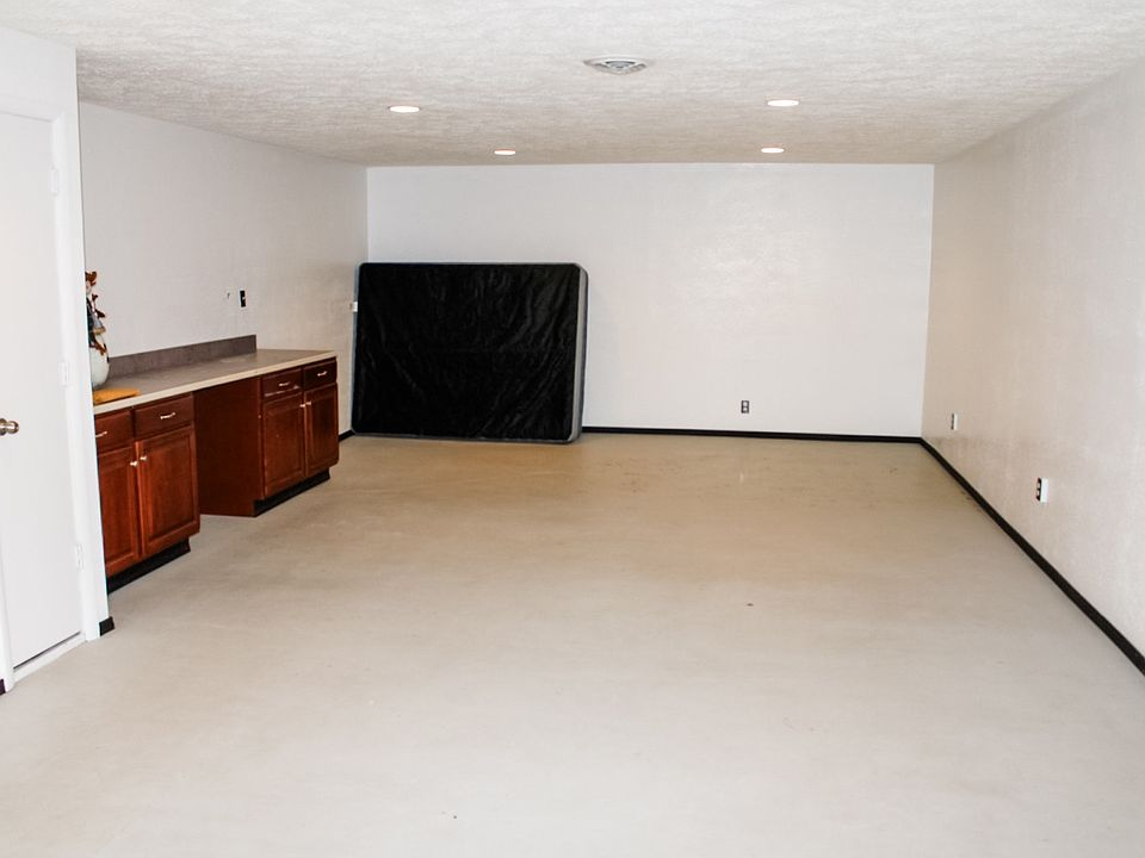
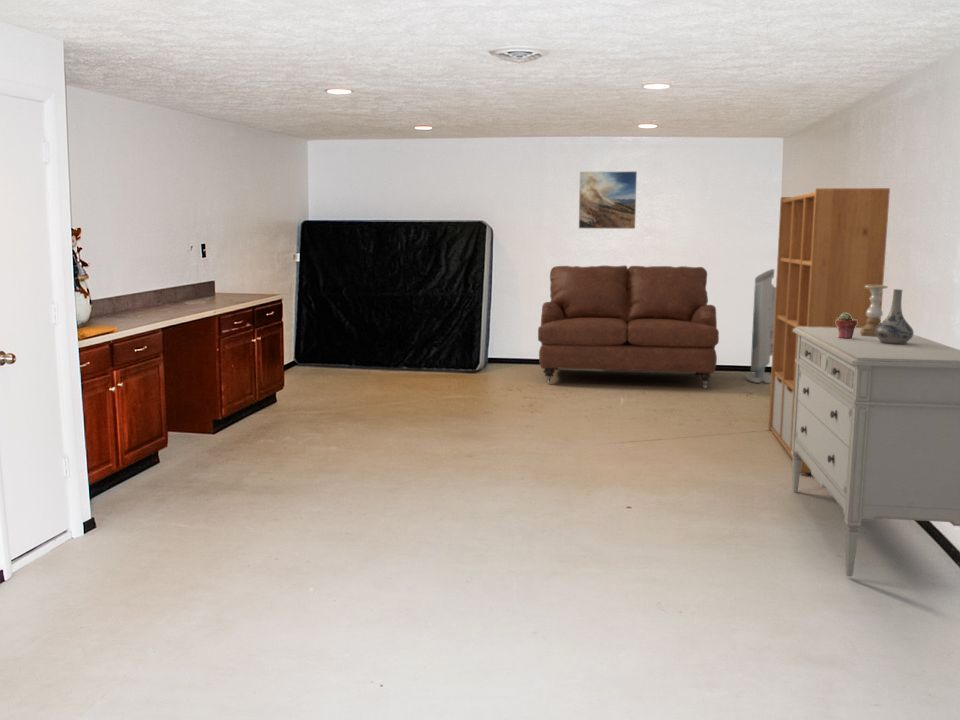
+ shelving unit [768,187,891,474]
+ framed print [578,170,638,230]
+ dresser [791,327,960,577]
+ potted succulent [836,313,857,339]
+ candle holder [860,285,889,336]
+ air purifier [745,268,776,384]
+ decorative vase [875,288,915,344]
+ sofa [537,264,720,389]
